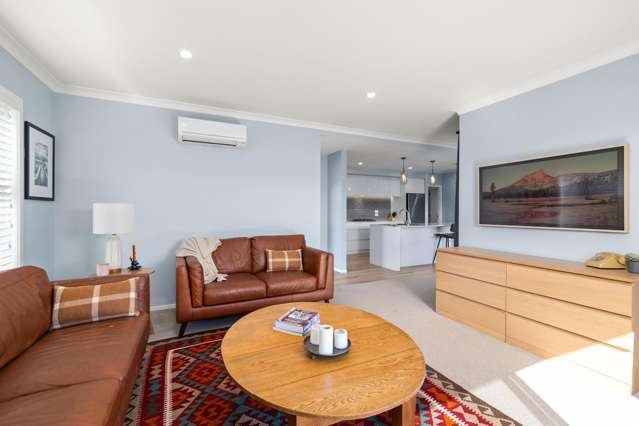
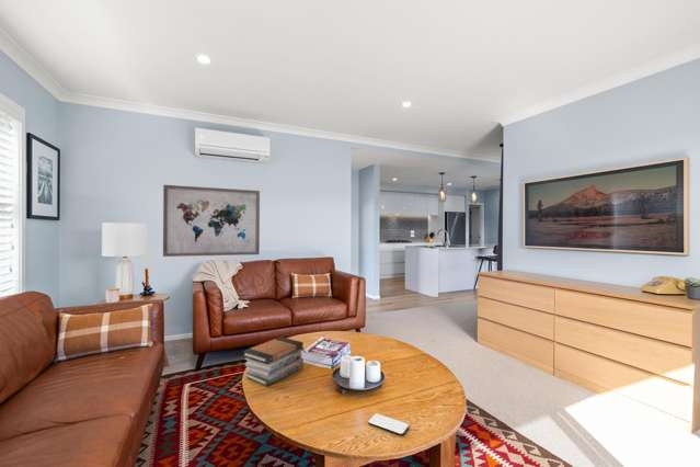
+ smartphone [367,413,410,436]
+ wall art [162,184,261,258]
+ book stack [242,335,305,387]
